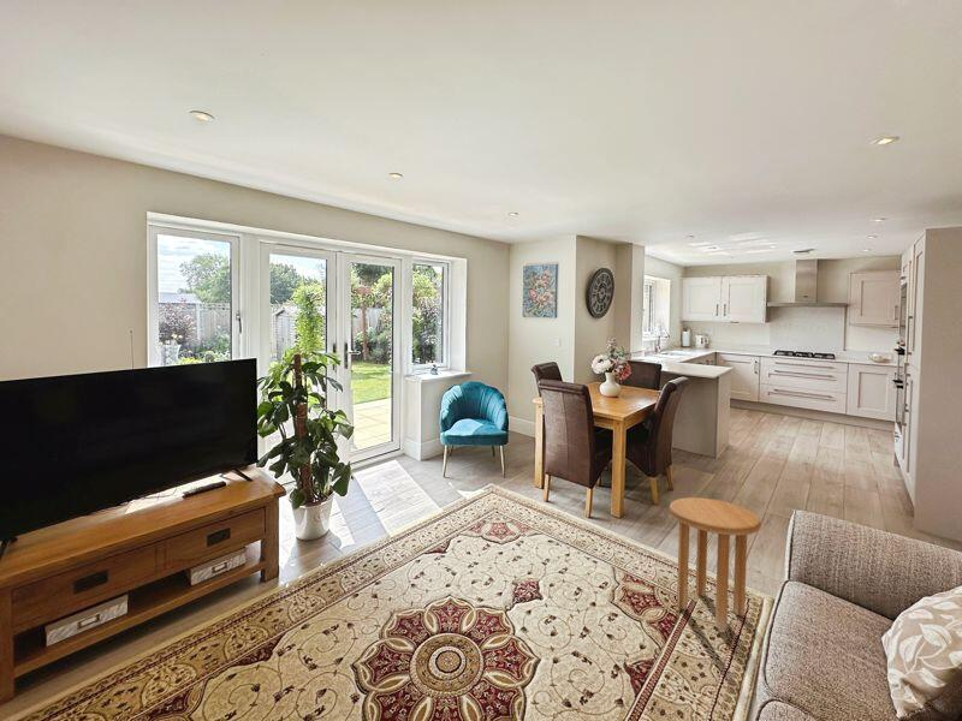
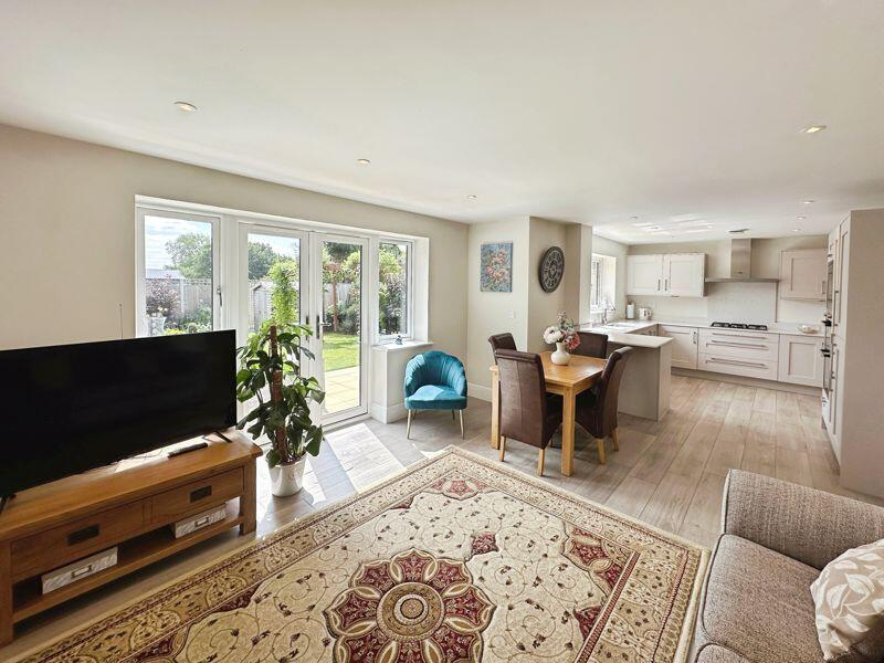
- side table [669,496,762,632]
